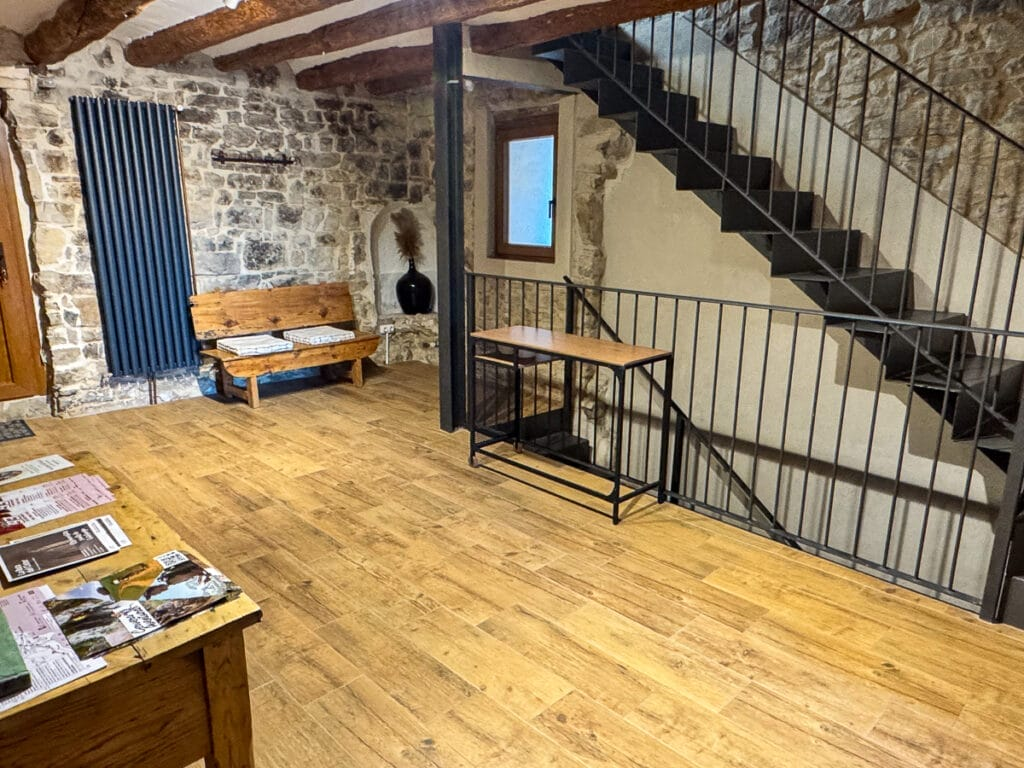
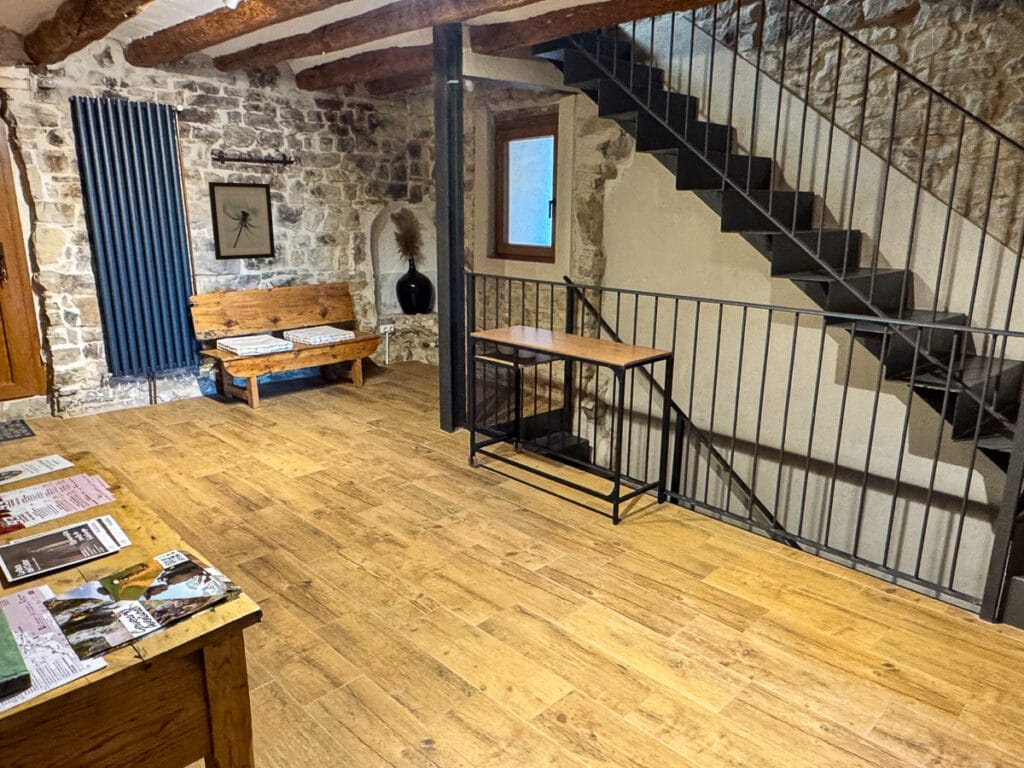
+ wall art [207,181,276,261]
